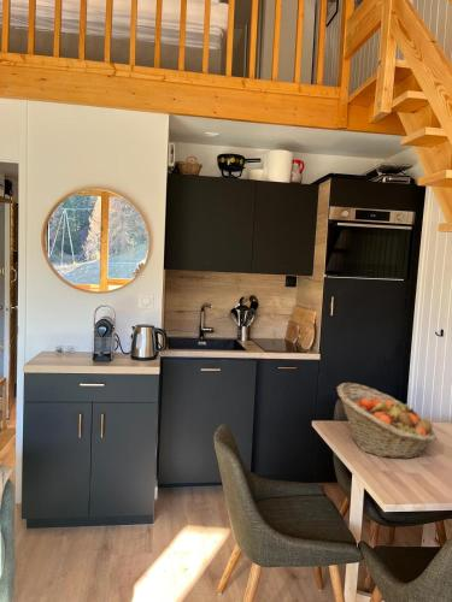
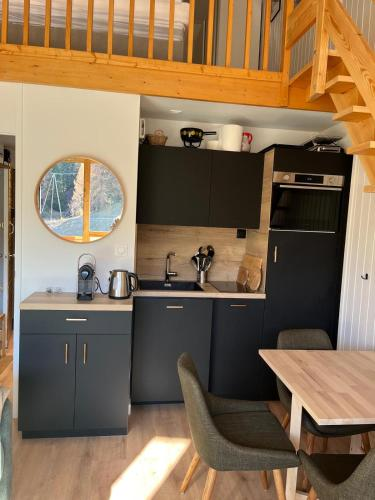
- fruit basket [335,382,438,460]
